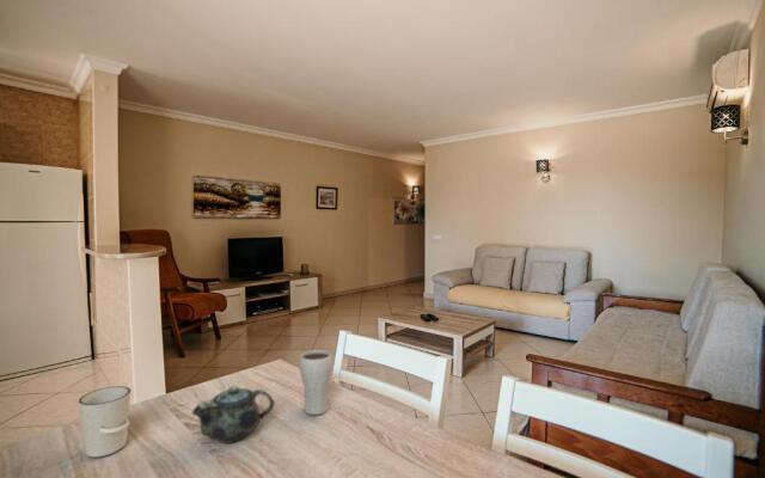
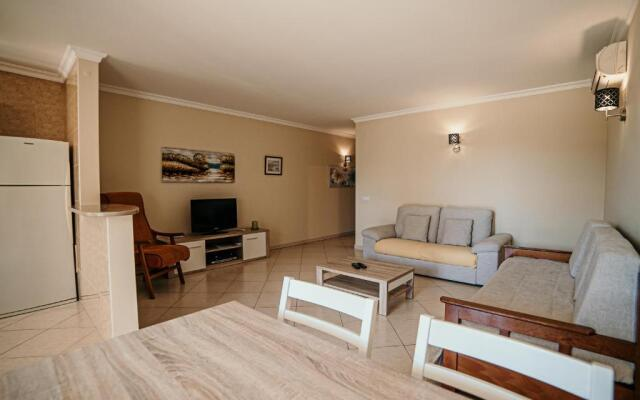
- chinaware [191,385,275,445]
- cup [78,385,131,459]
- drinking glass [298,349,333,416]
